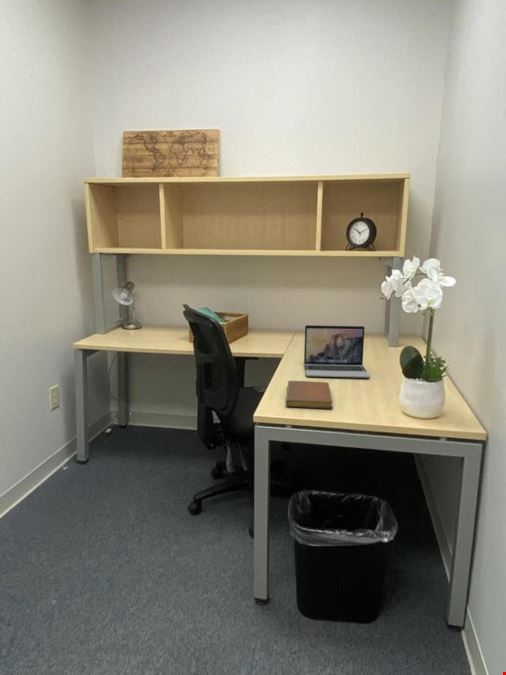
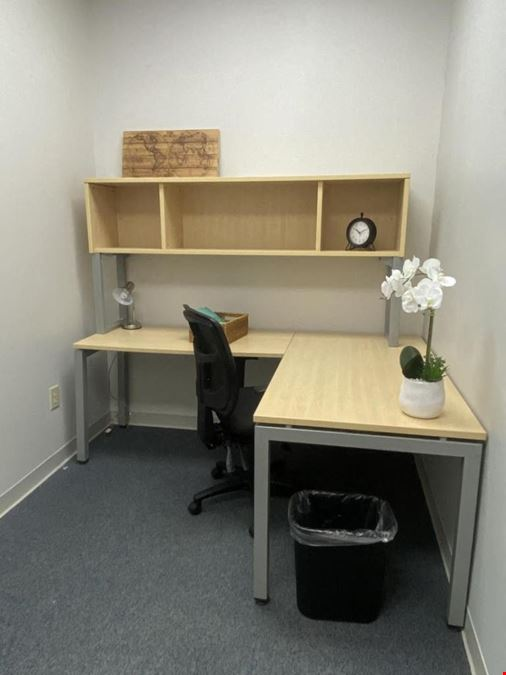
- laptop [303,324,371,379]
- notebook [285,380,334,409]
